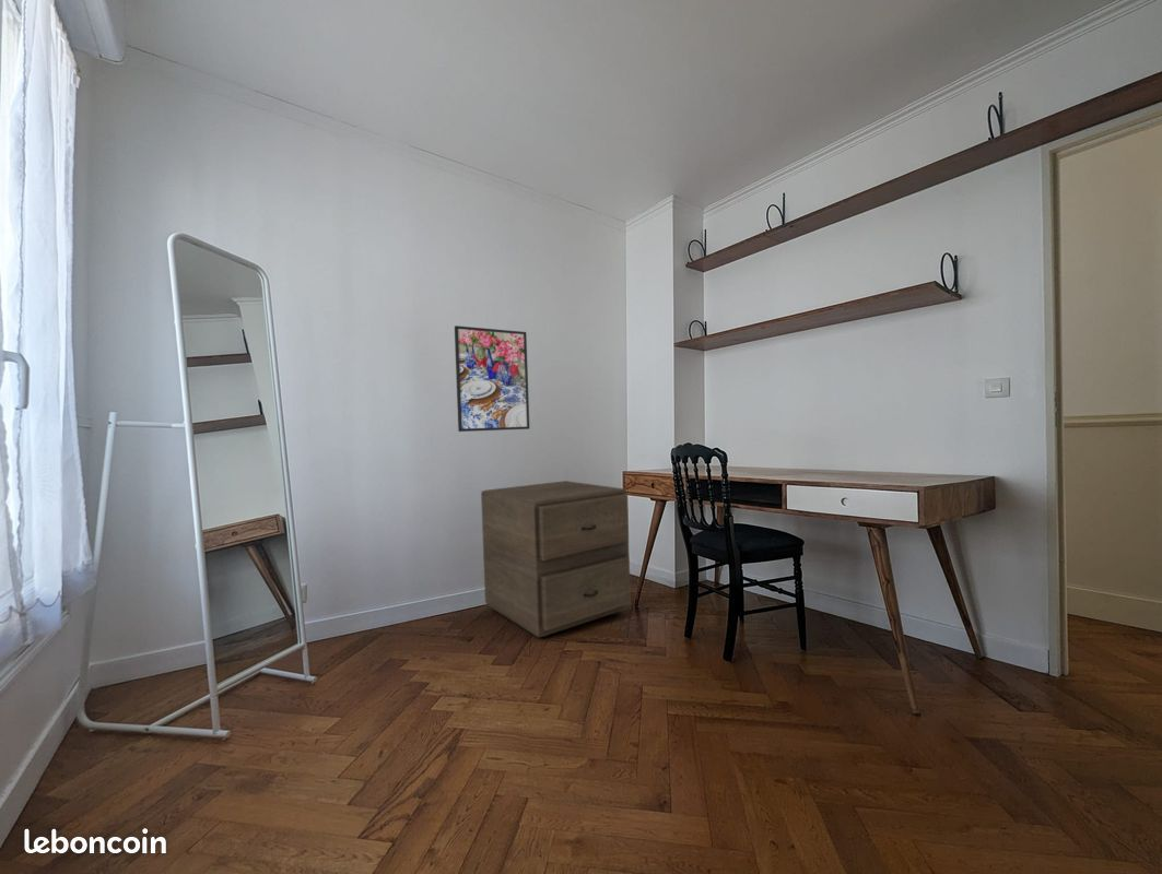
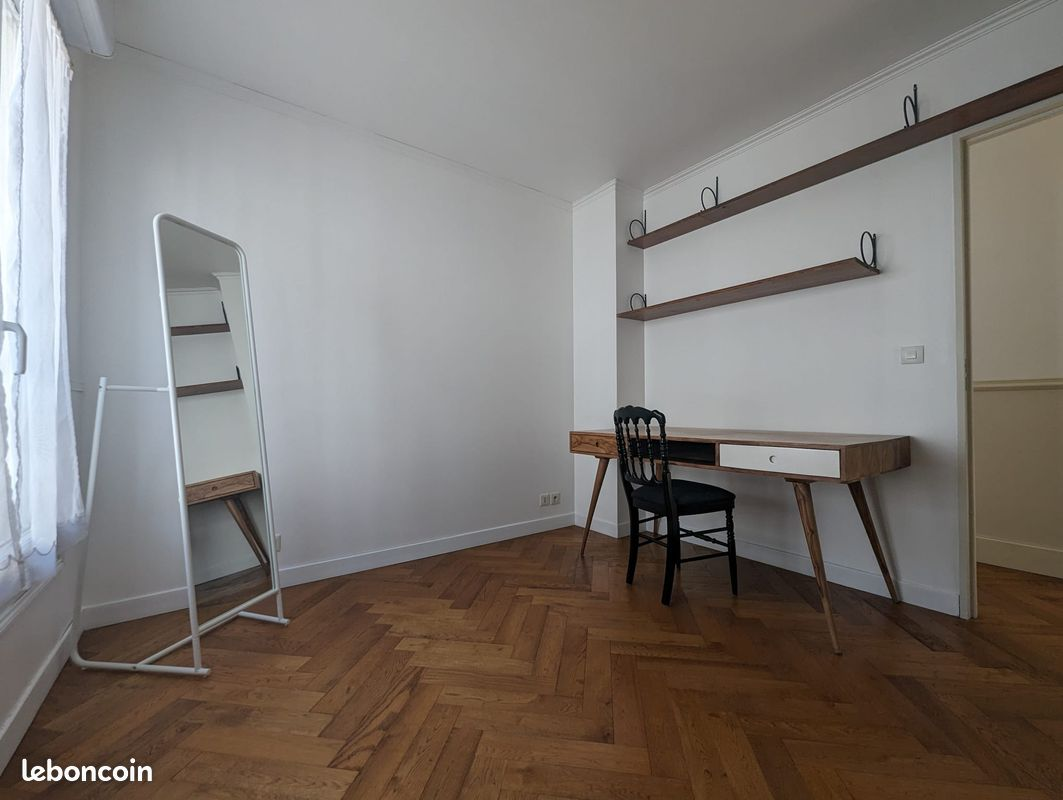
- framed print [454,324,530,433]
- filing cabinet [480,480,632,638]
